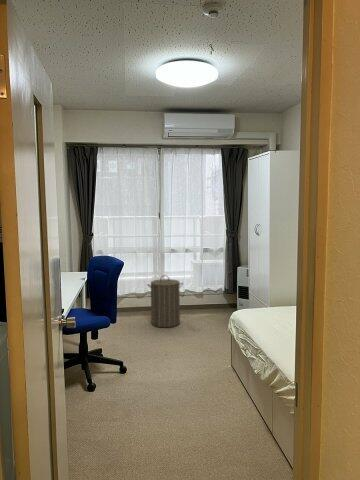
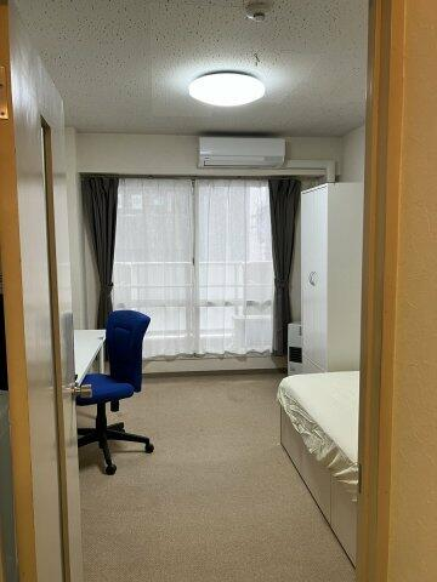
- laundry hamper [146,274,184,328]
